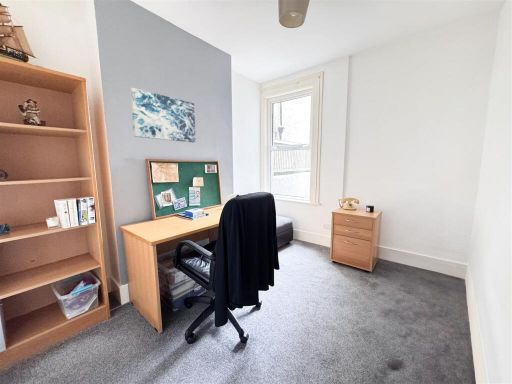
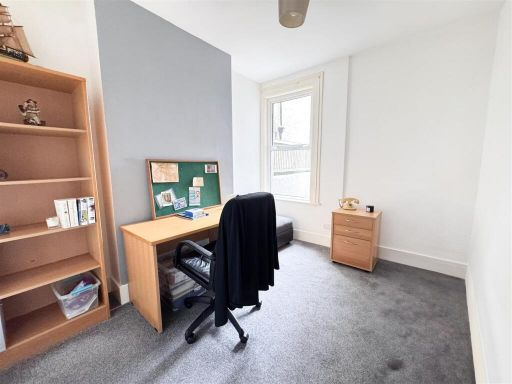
- wall art [130,87,197,144]
